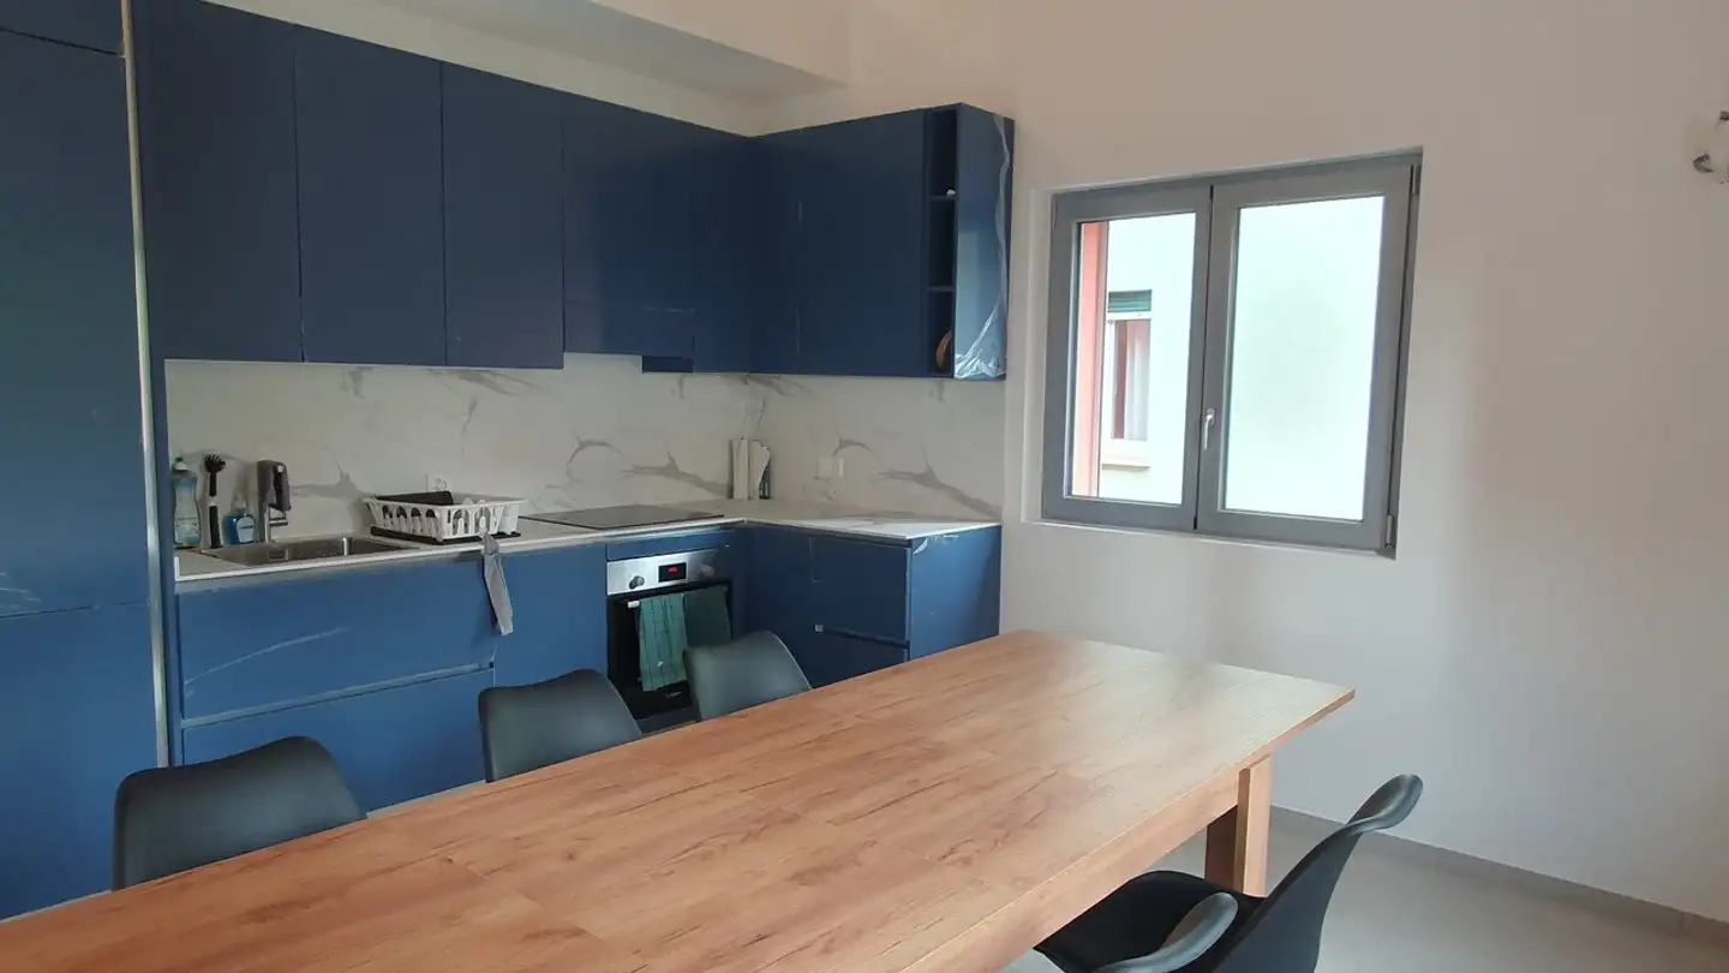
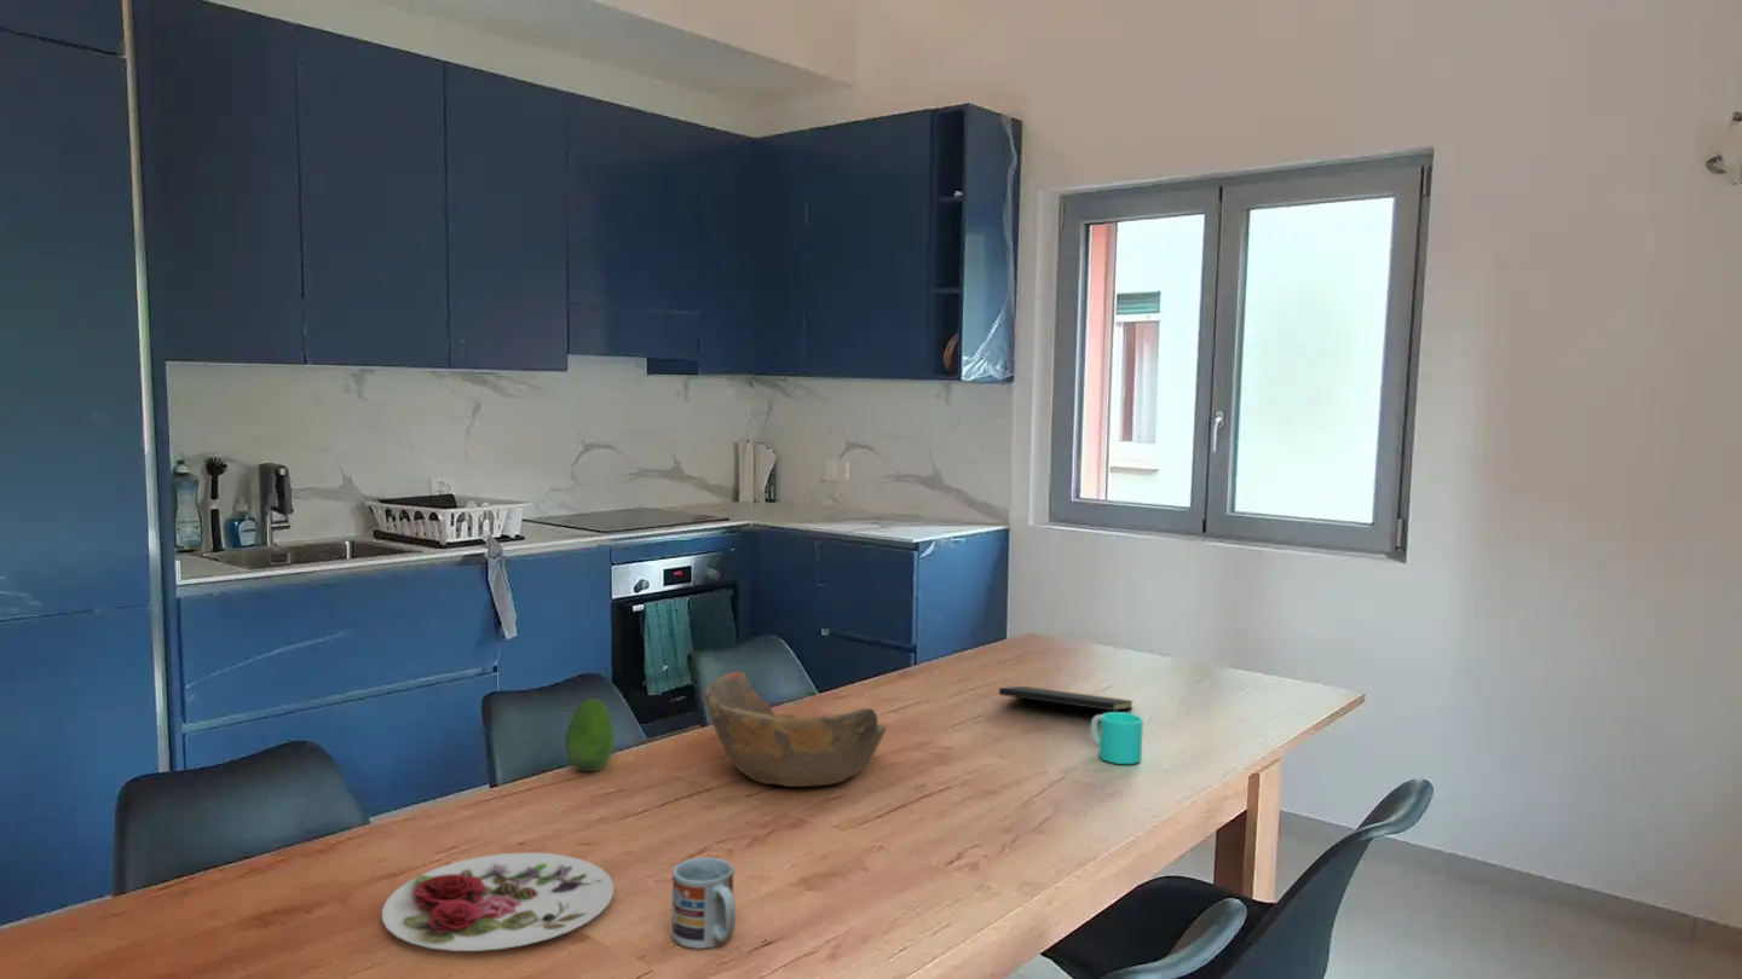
+ plate [381,852,616,952]
+ cup [1089,711,1144,765]
+ bowl [704,670,888,788]
+ notepad [998,685,1135,712]
+ fruit [564,697,616,772]
+ cup [671,857,737,950]
